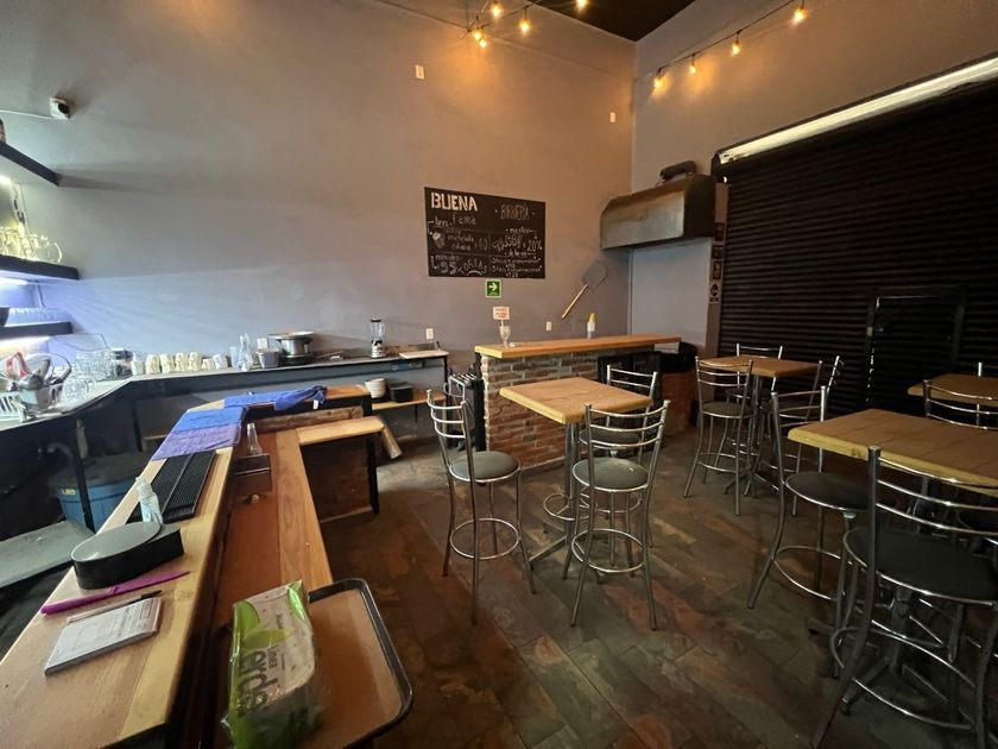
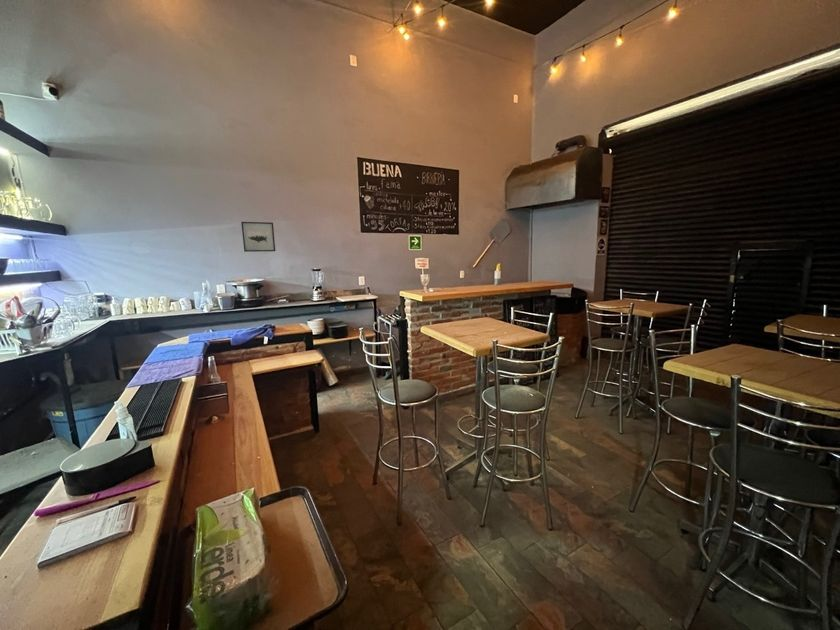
+ wall art [240,221,276,253]
